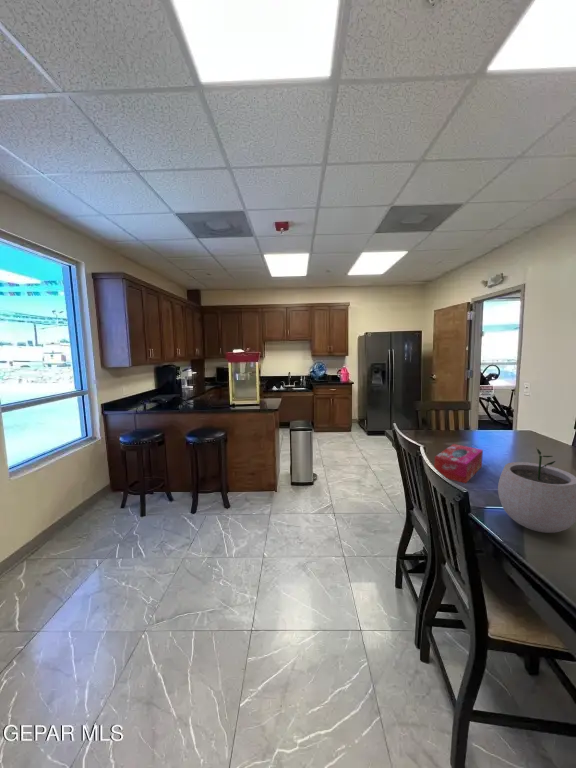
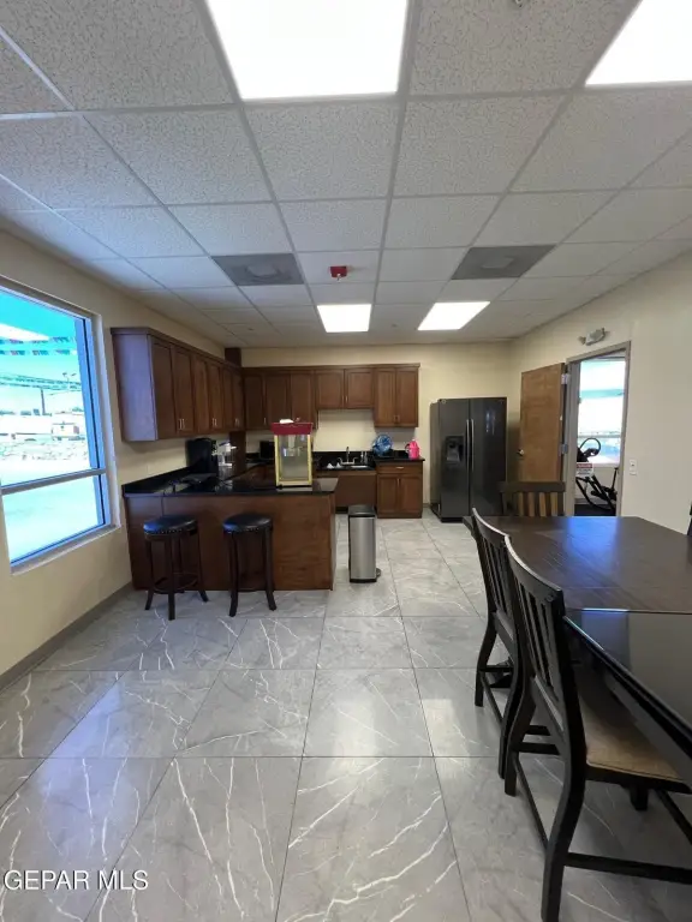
- tissue box [433,443,484,484]
- plant pot [497,447,576,534]
